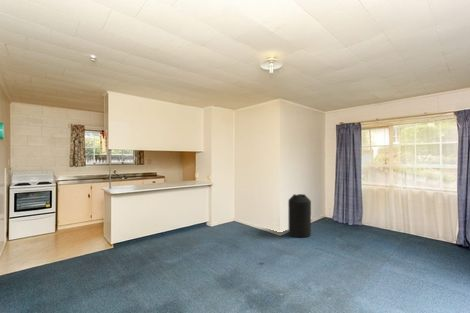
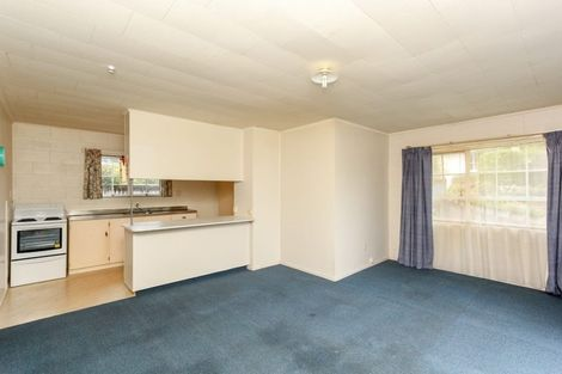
- trash can [287,193,312,238]
